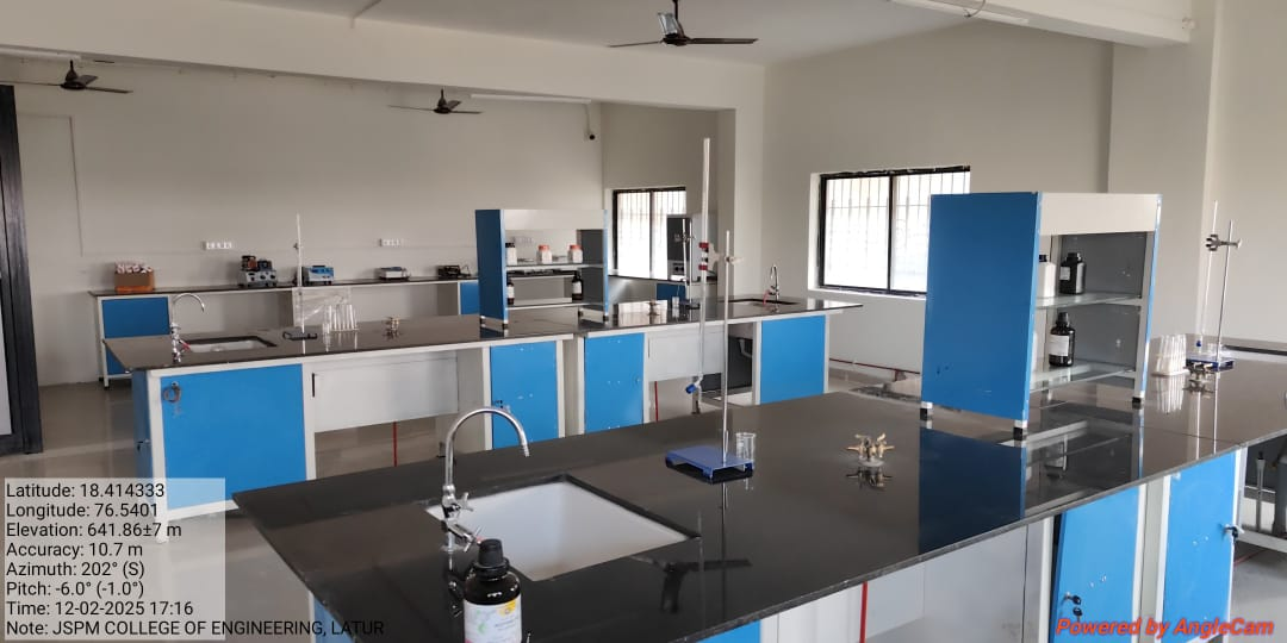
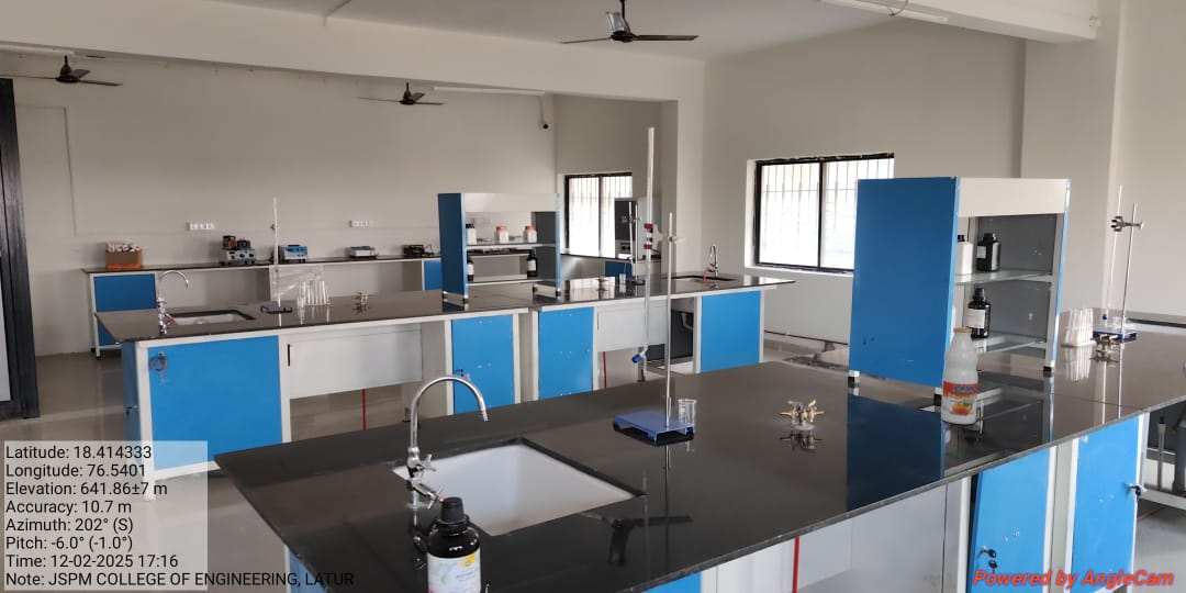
+ juice bottle [940,326,980,425]
